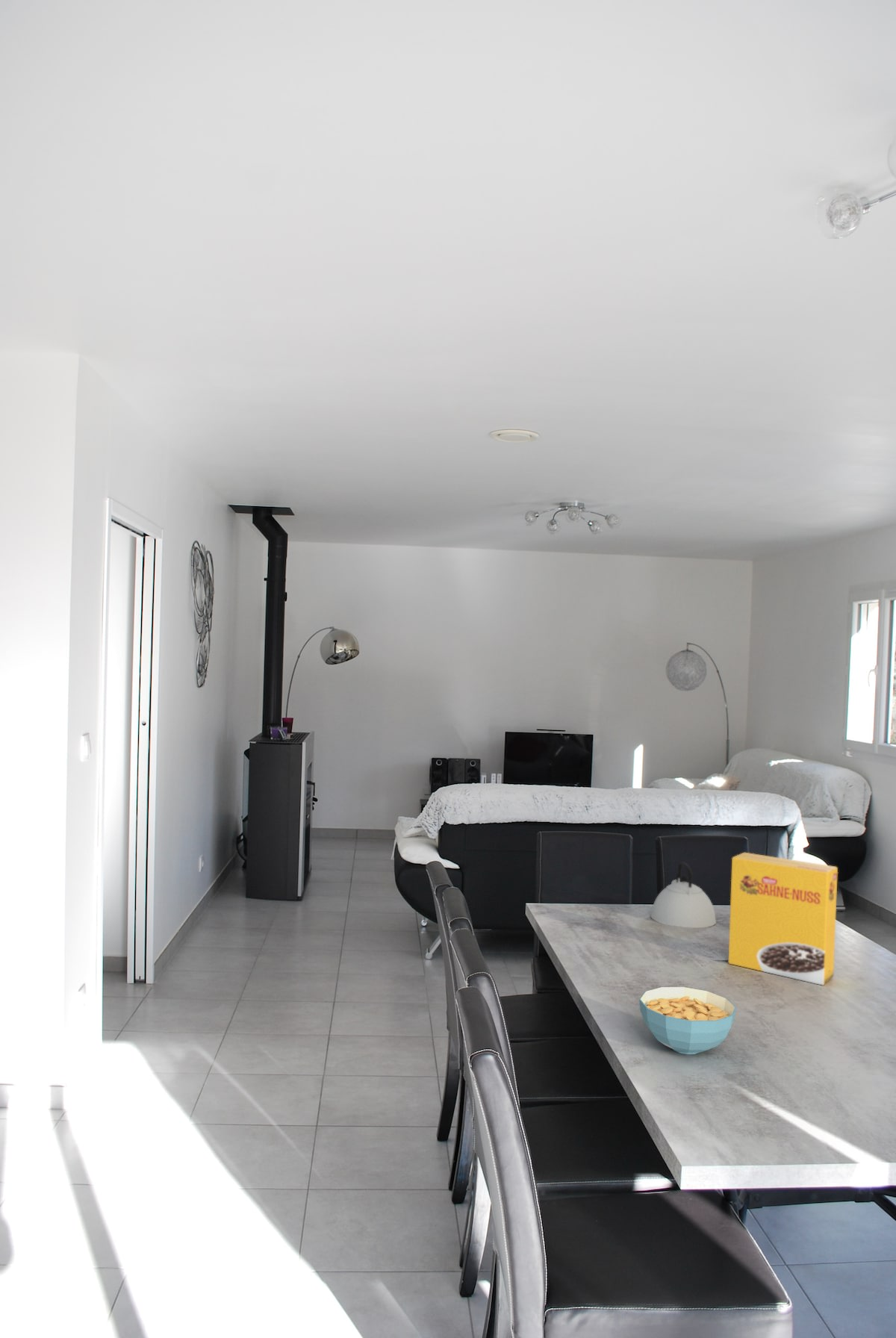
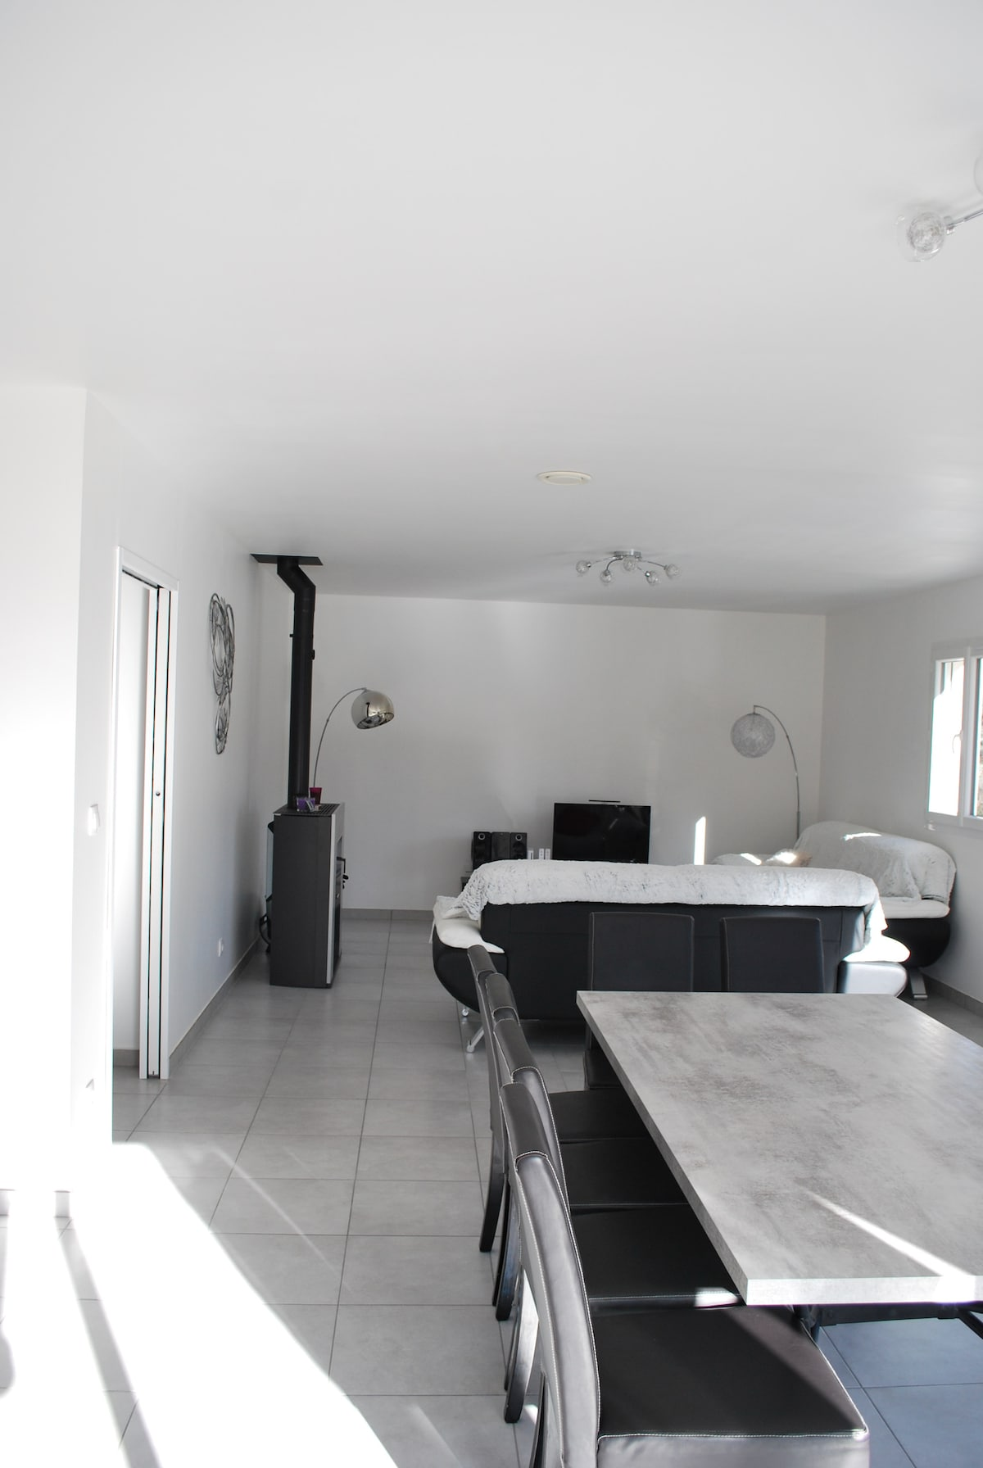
- cereal box [728,852,839,986]
- cereal bowl [638,986,737,1055]
- kettle [650,862,717,929]
